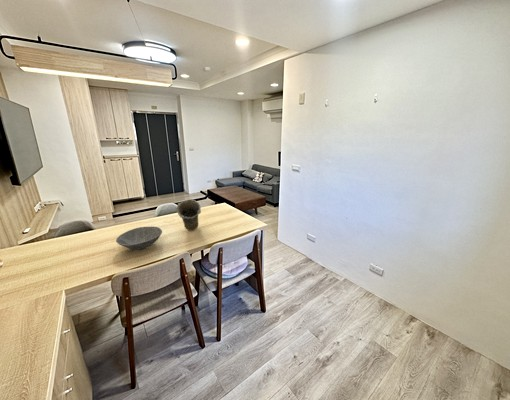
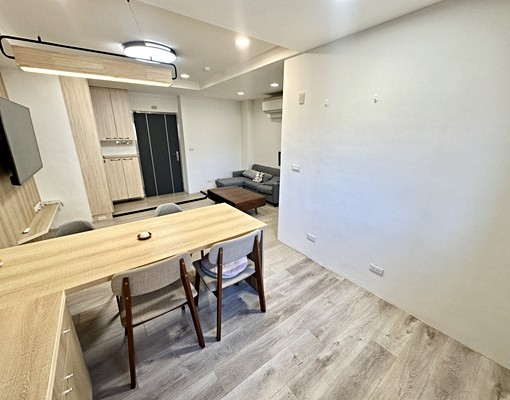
- bowl [115,226,163,251]
- vase [176,198,202,232]
